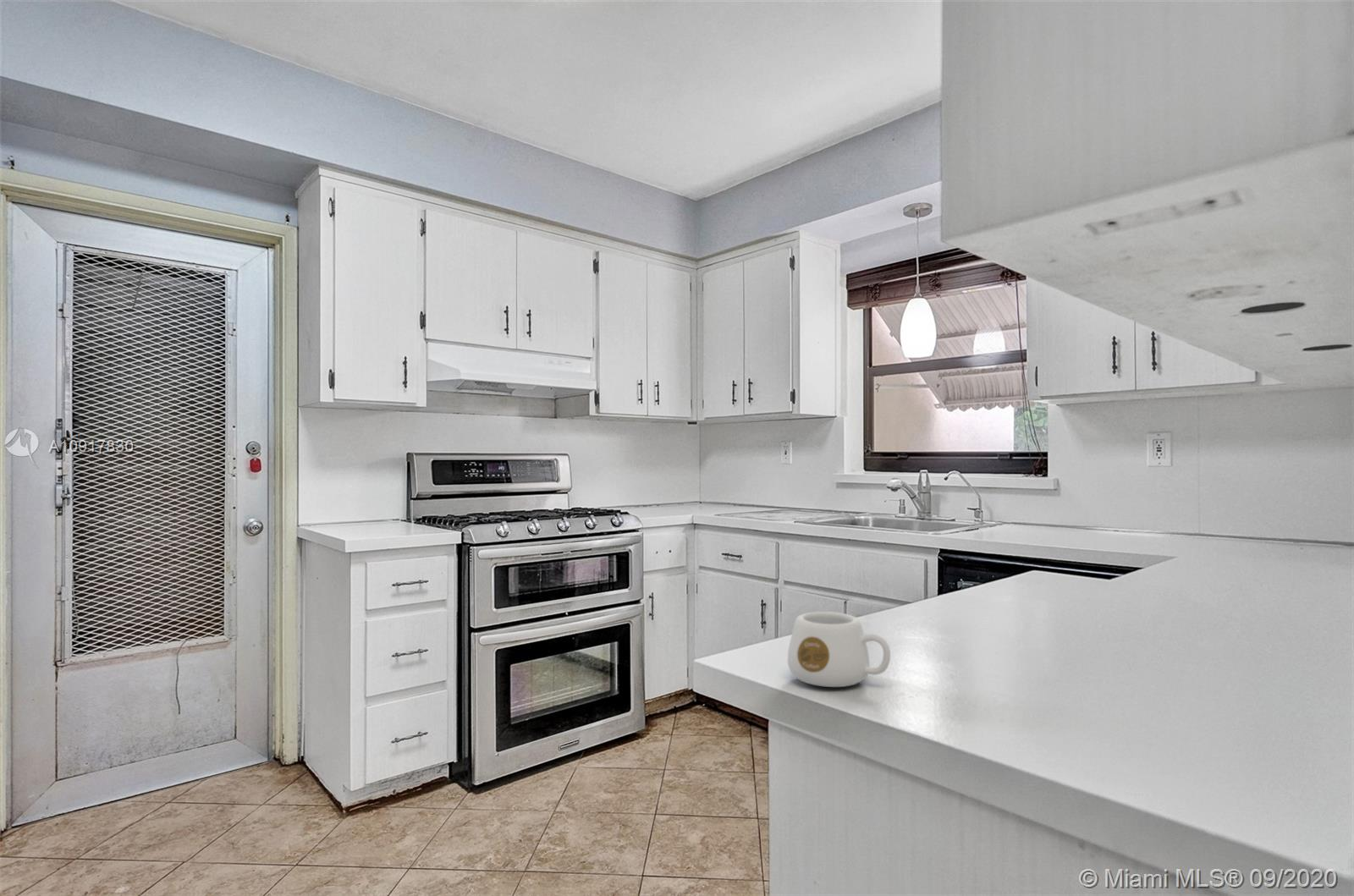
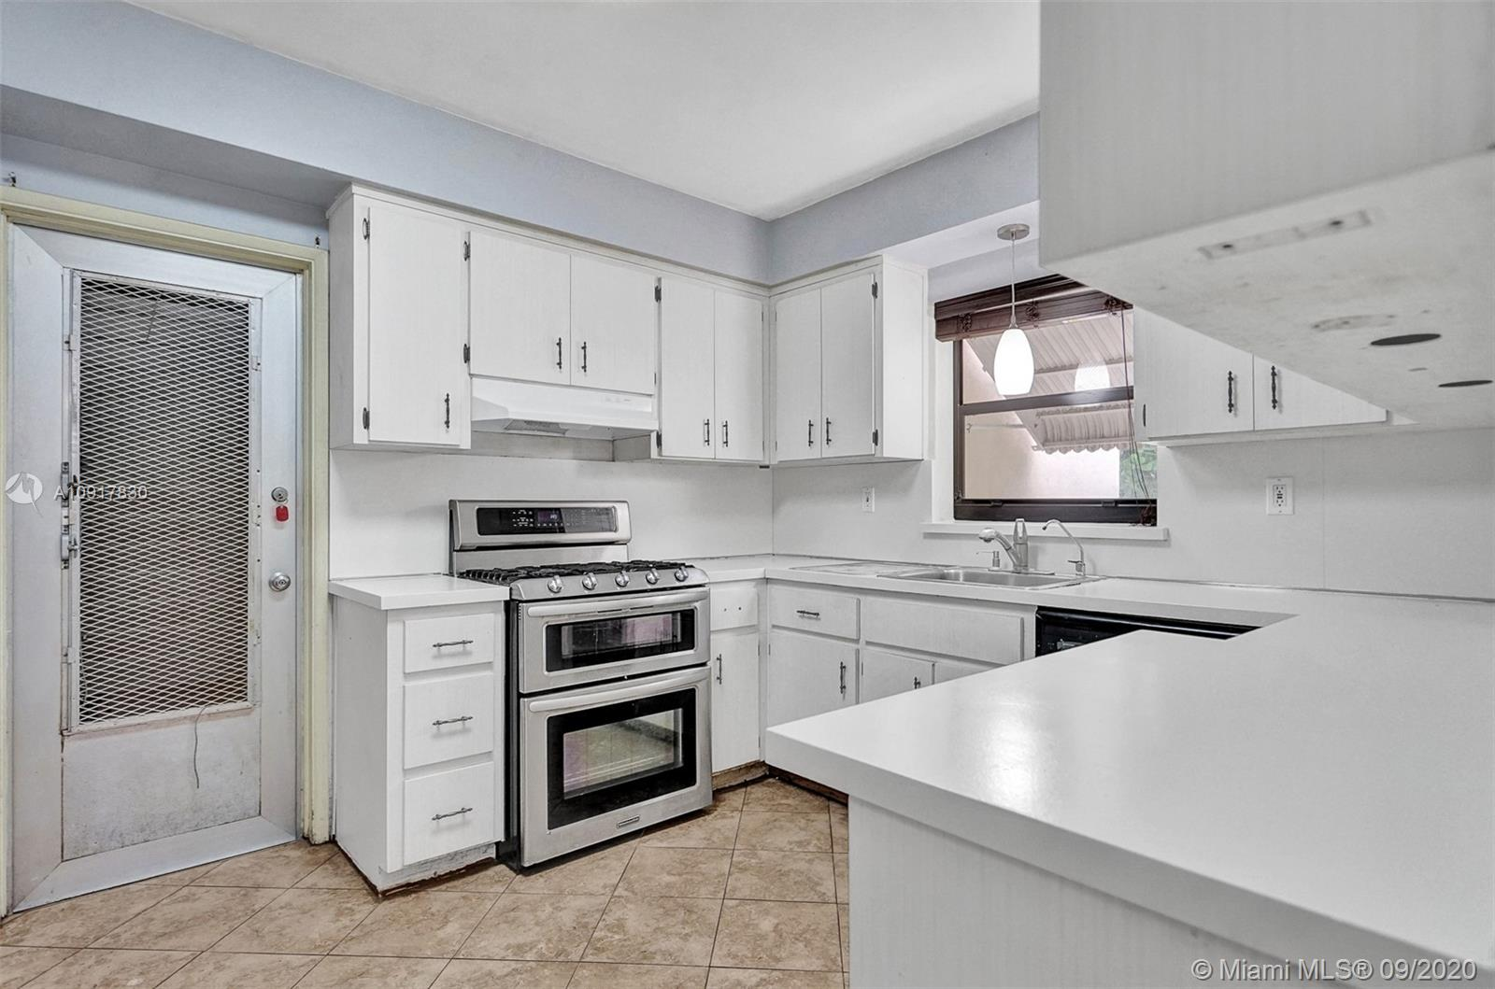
- mug [787,611,891,688]
